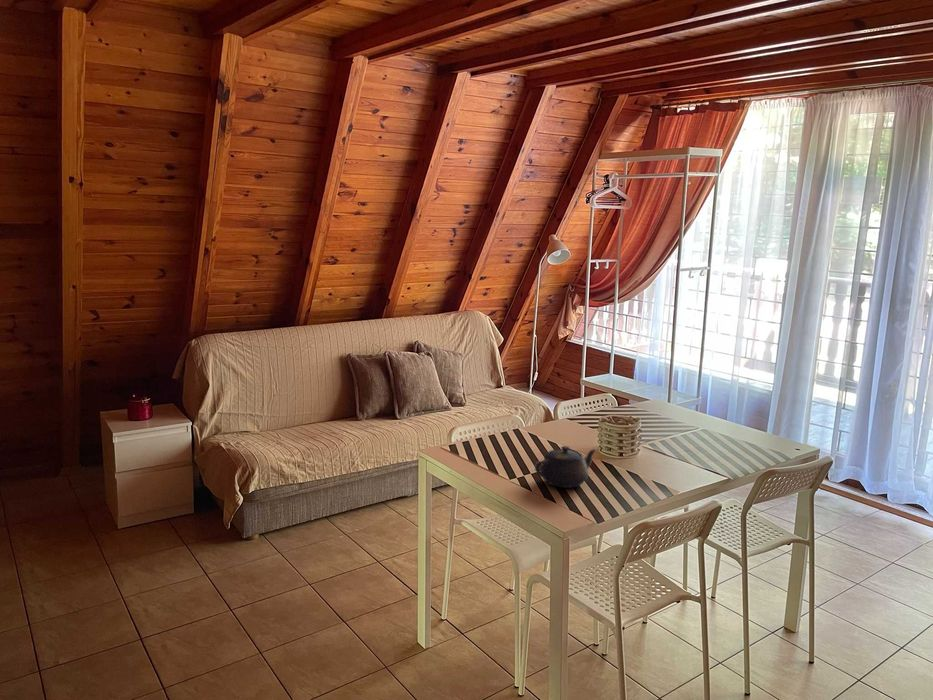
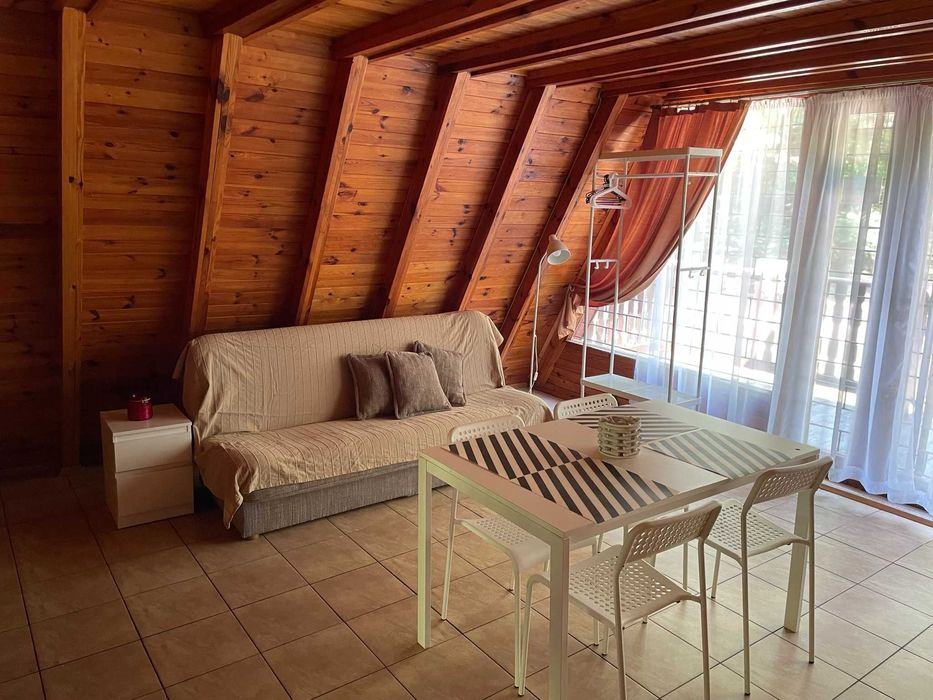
- teapot [534,445,598,489]
